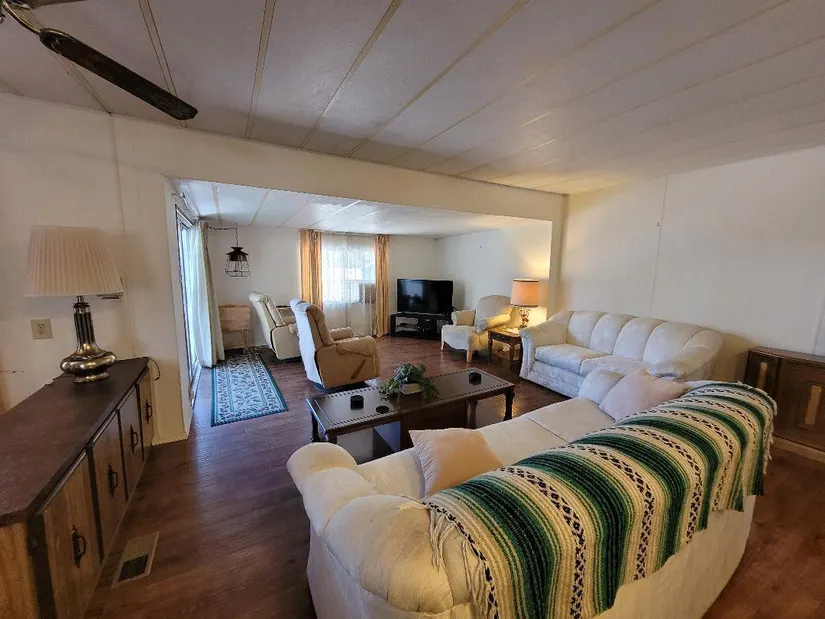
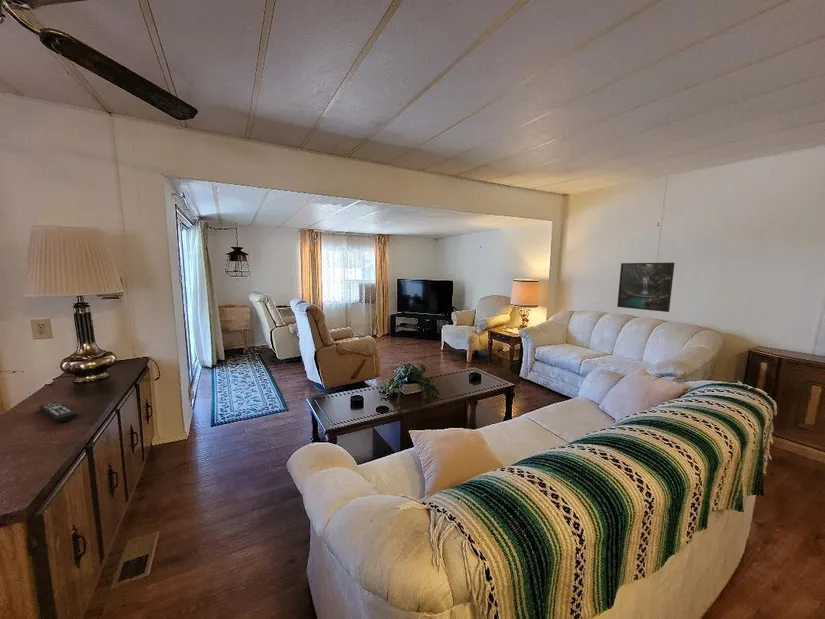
+ remote control [38,401,79,423]
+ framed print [616,262,675,313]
